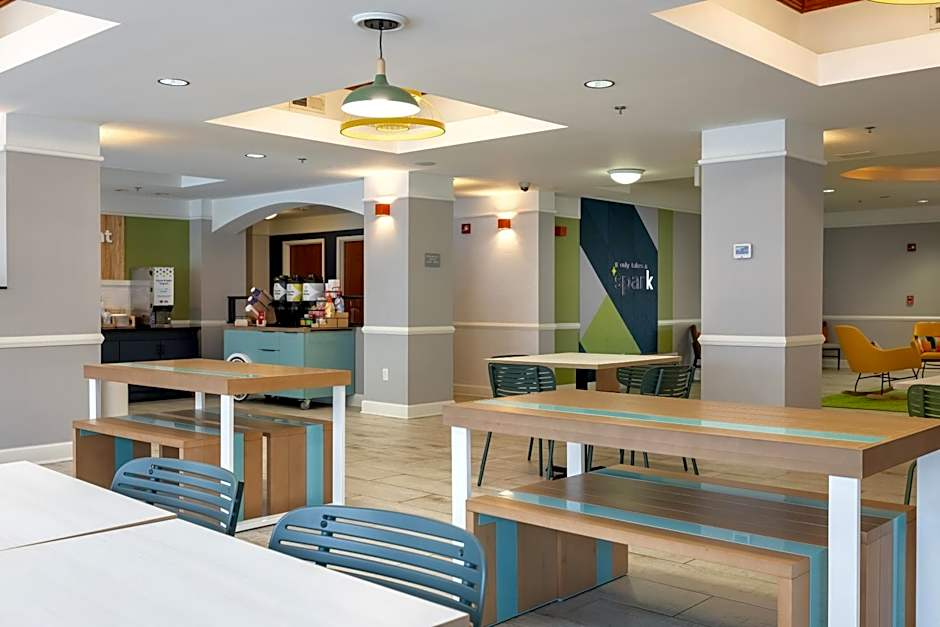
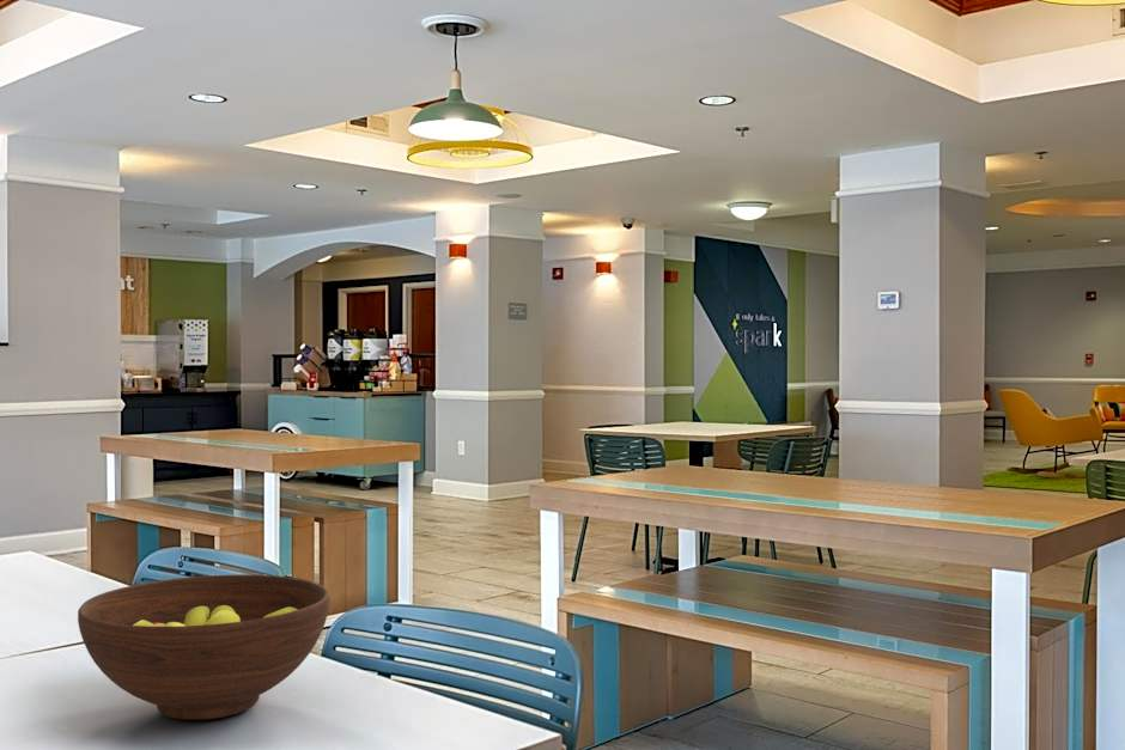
+ fruit bowl [77,573,330,721]
